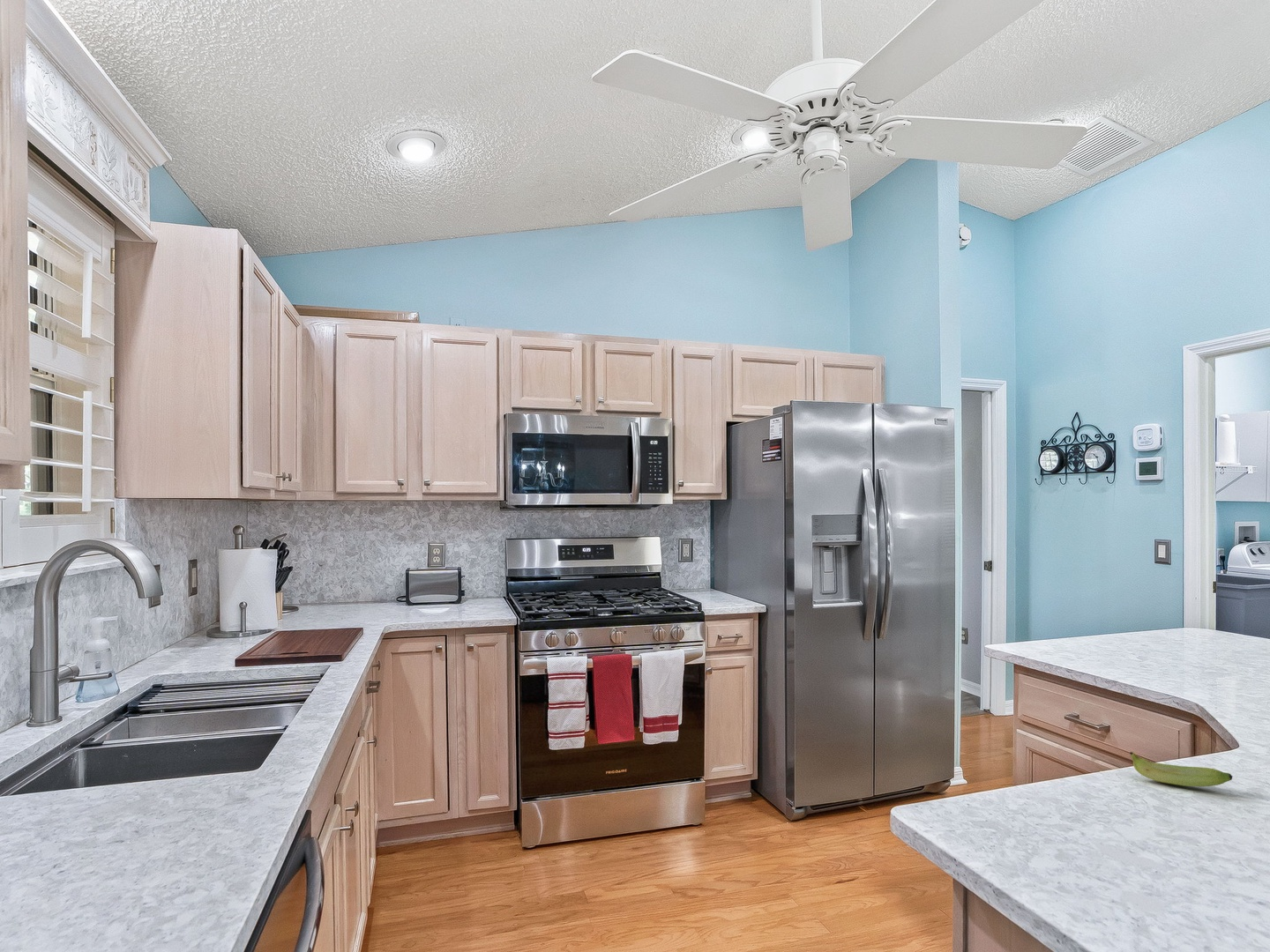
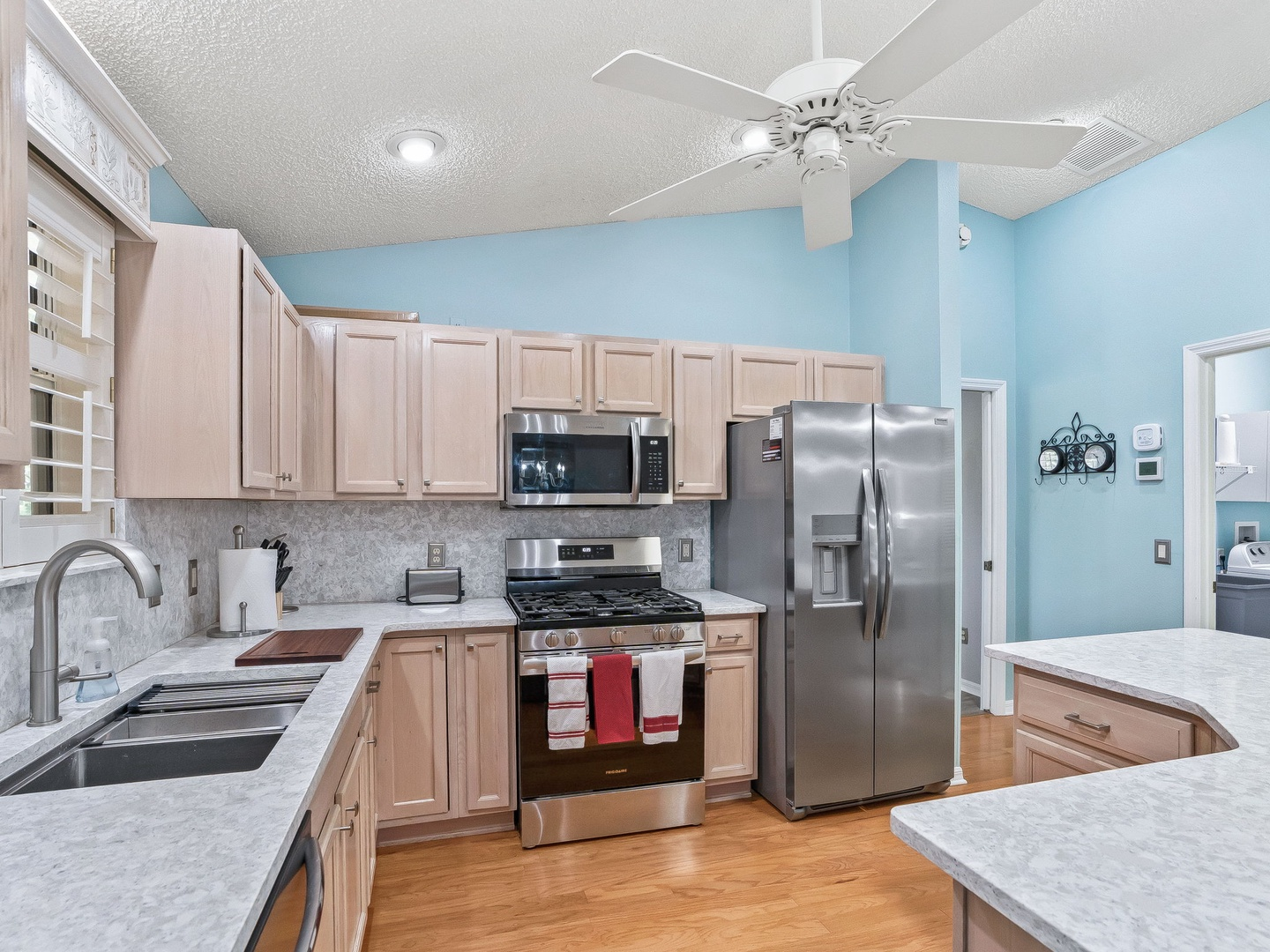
- banana [1129,751,1233,787]
